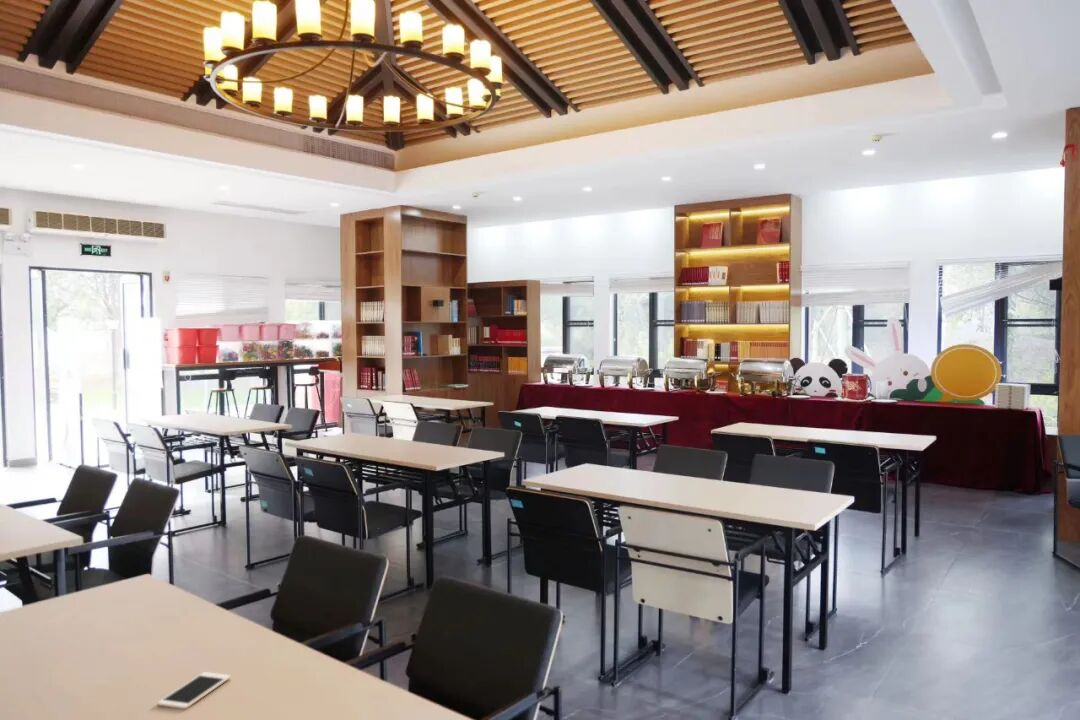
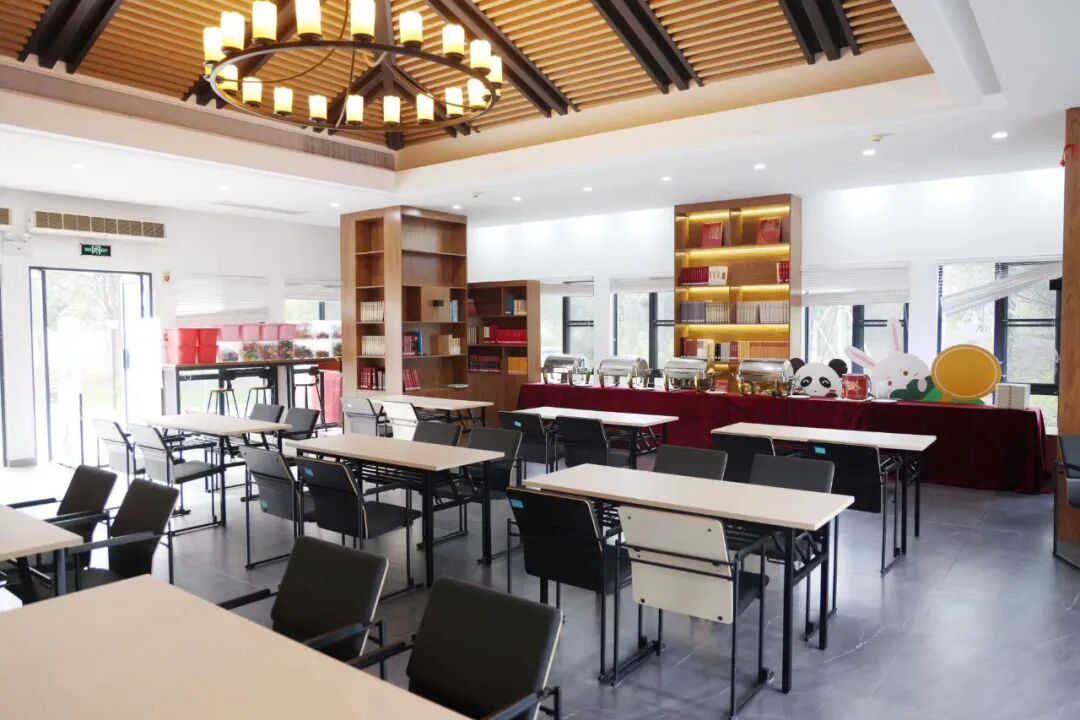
- cell phone [156,671,232,710]
